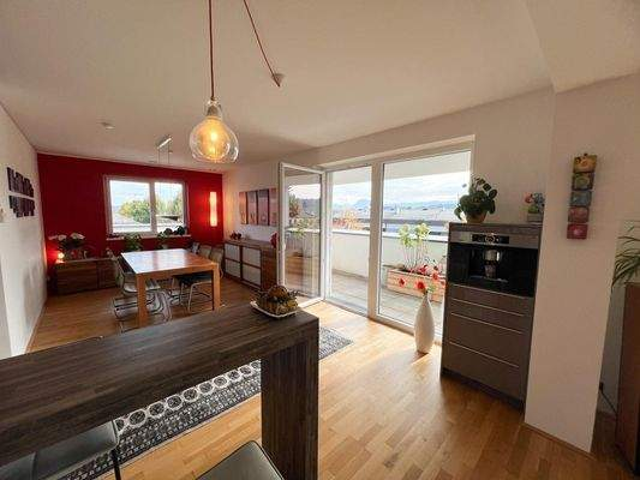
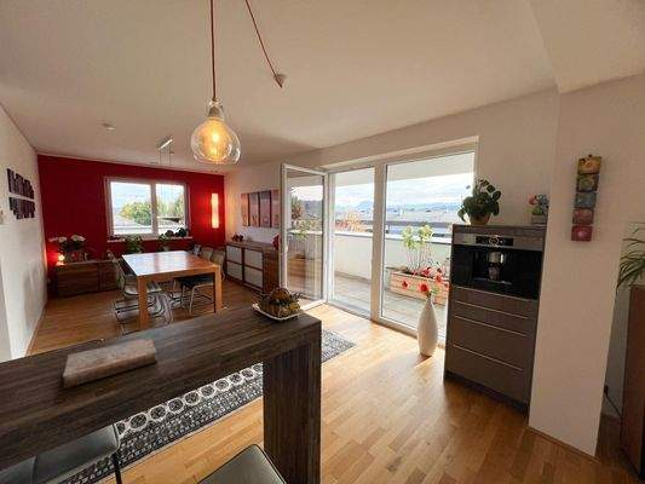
+ book [62,336,159,390]
